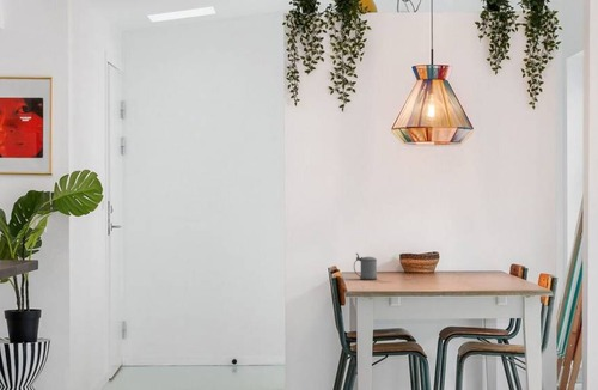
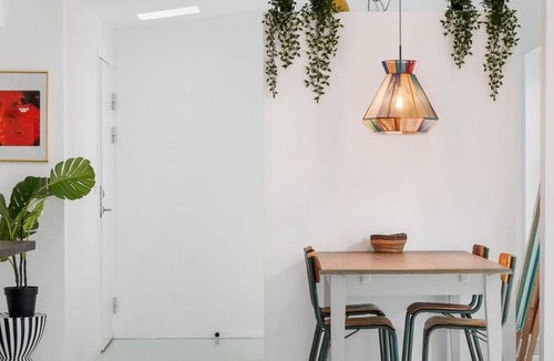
- beer stein [353,252,378,281]
